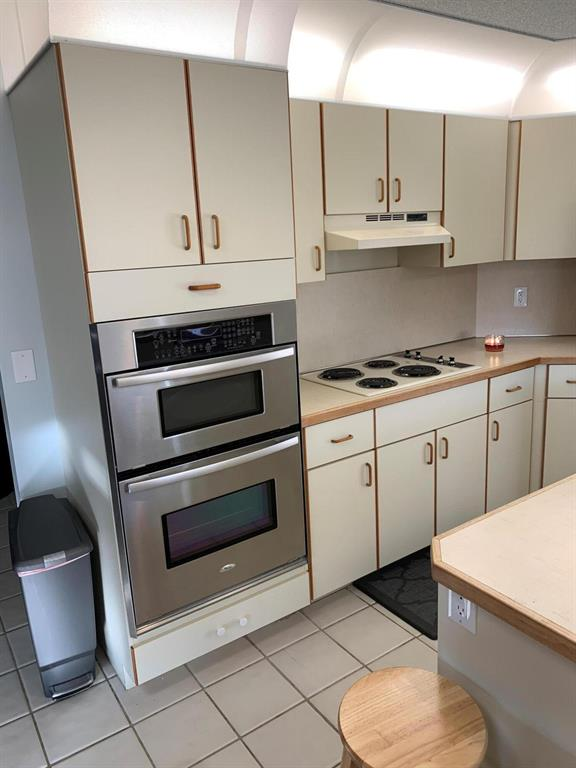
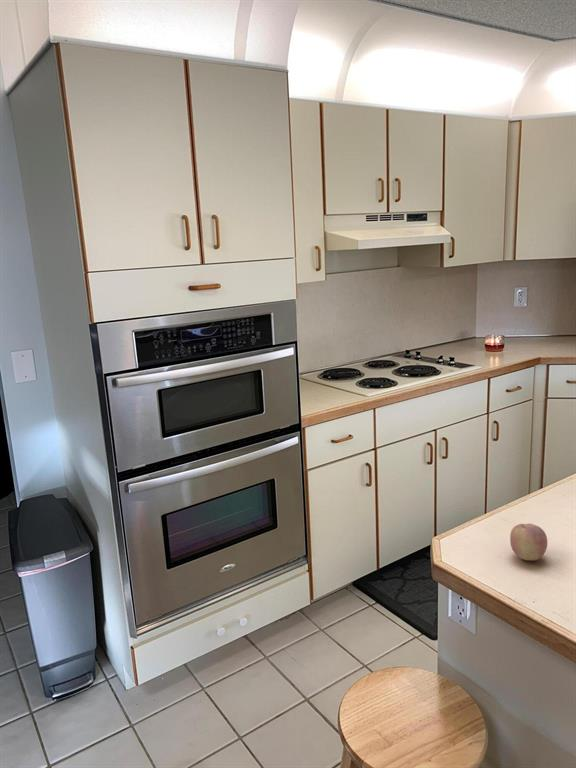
+ fruit [509,523,548,561]
